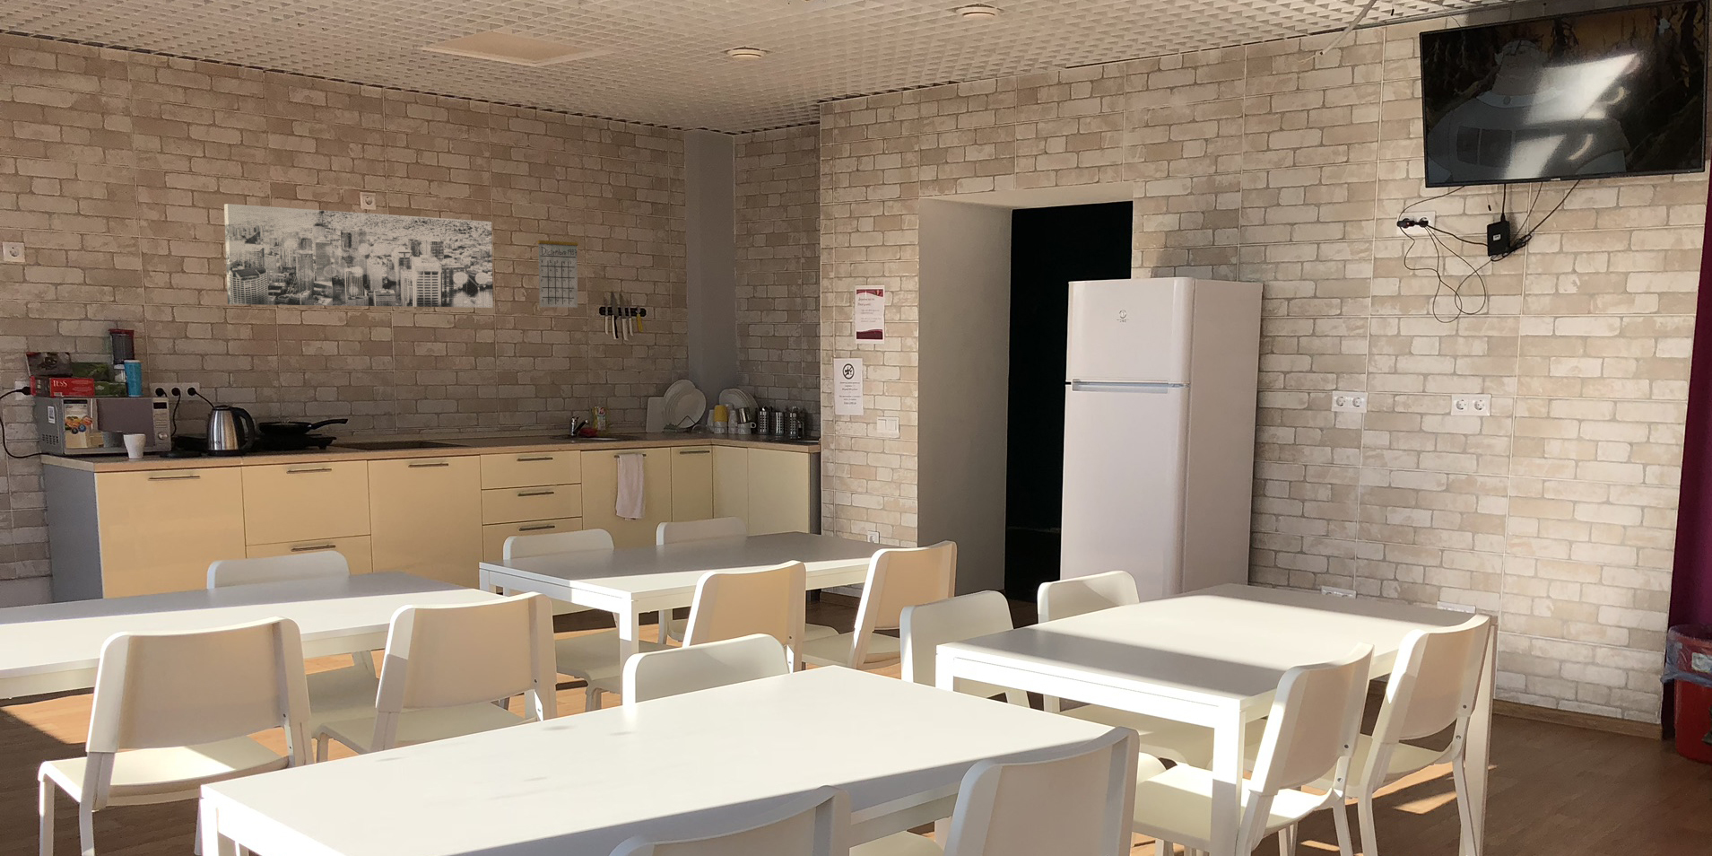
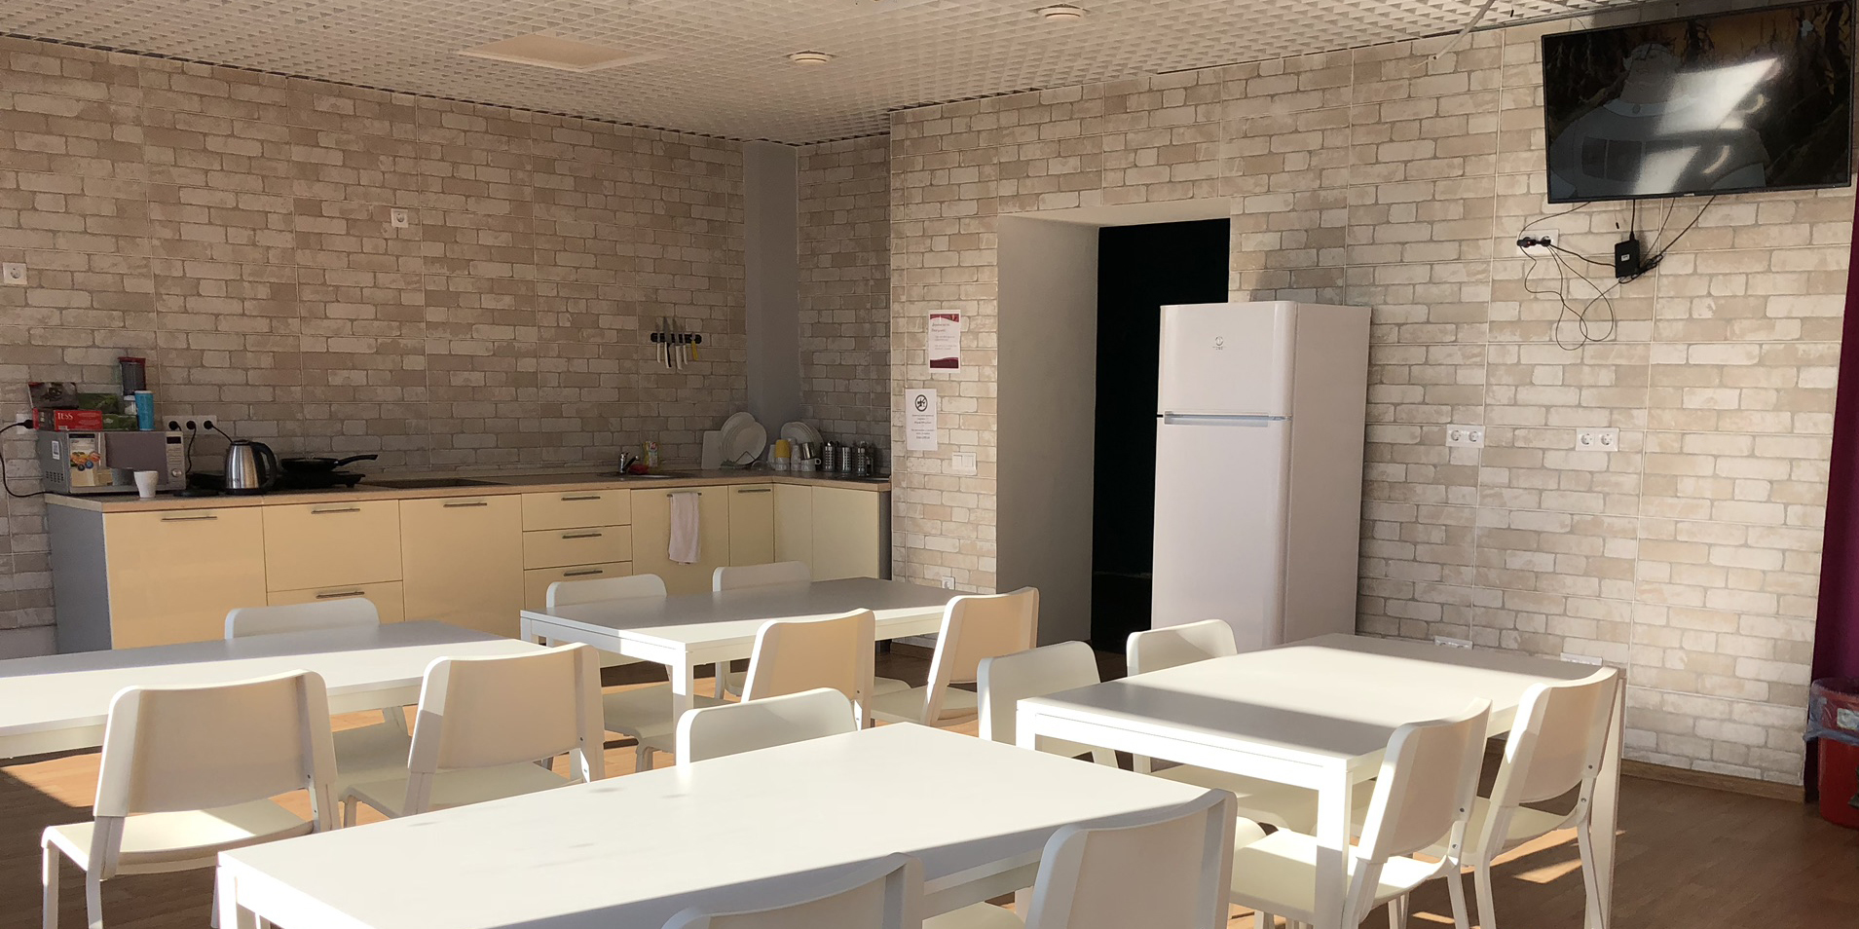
- wall art [224,203,495,309]
- calendar [536,225,580,309]
